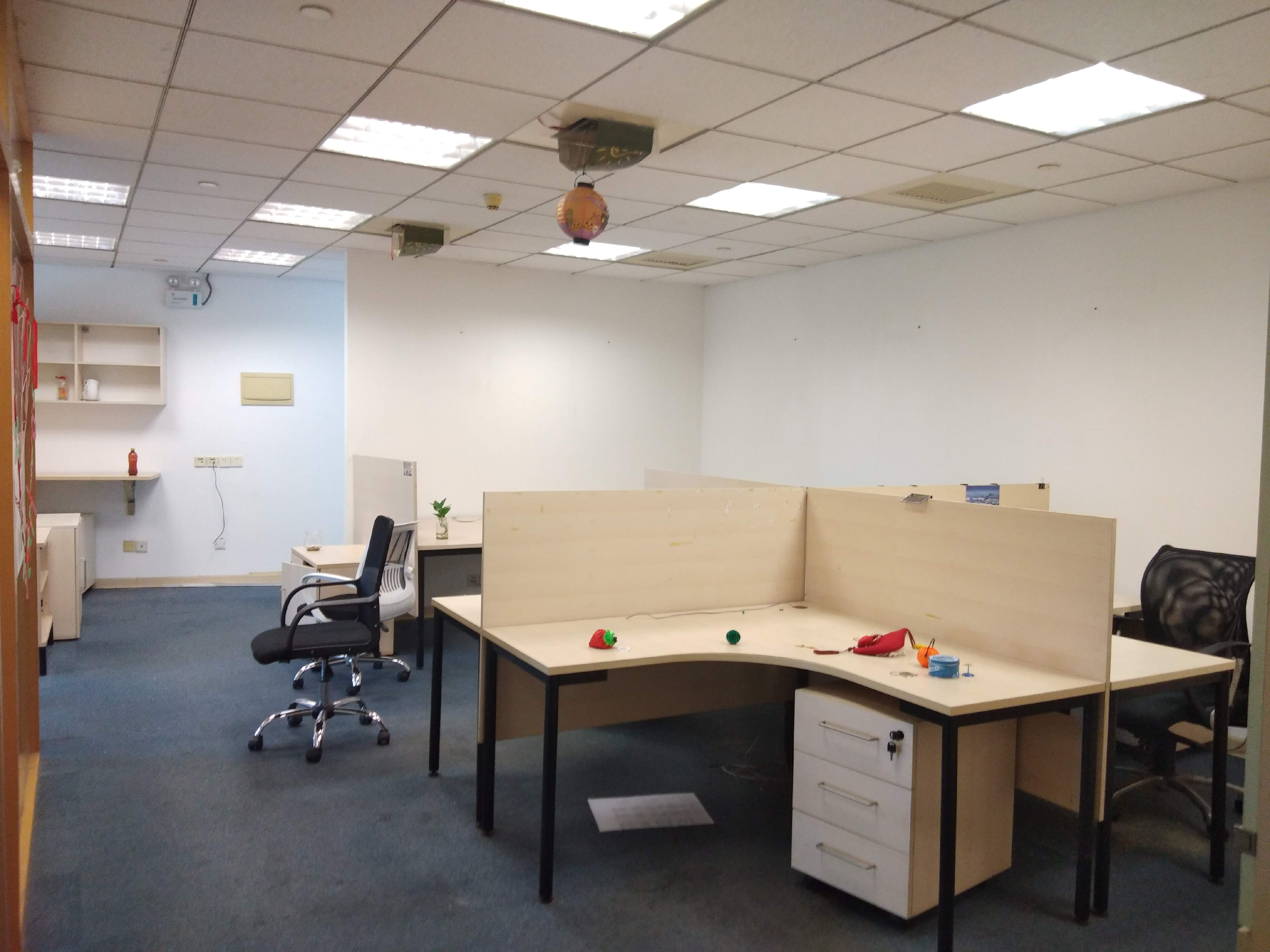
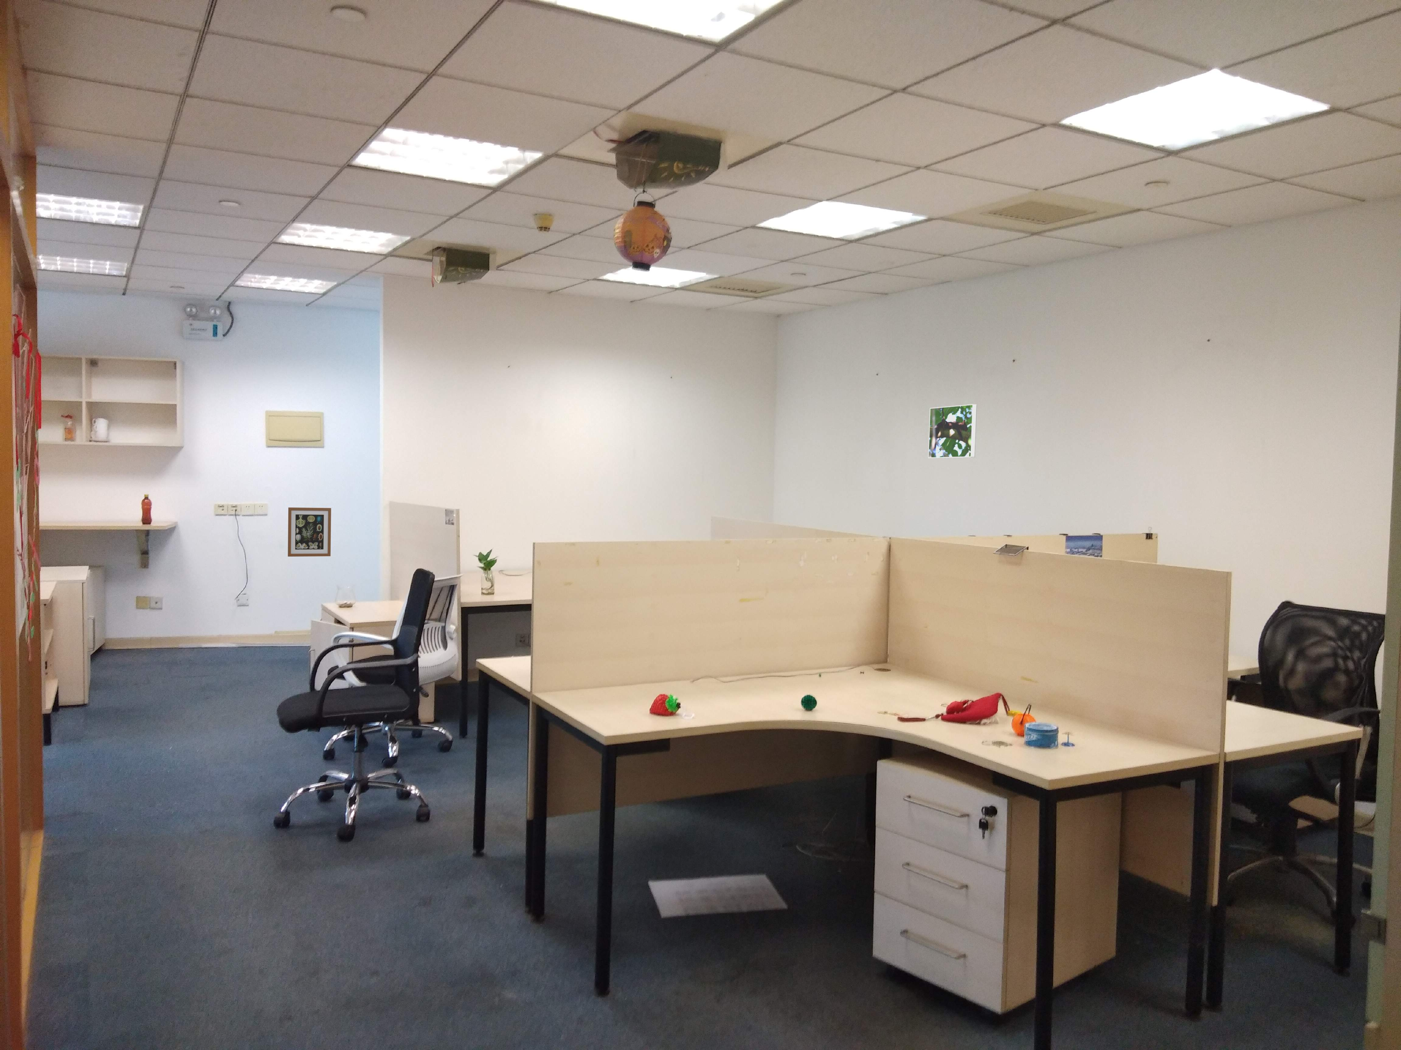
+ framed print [928,404,977,459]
+ wall art [287,507,331,557]
